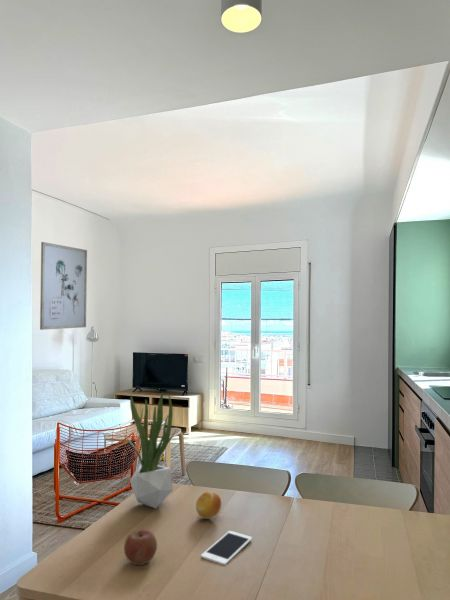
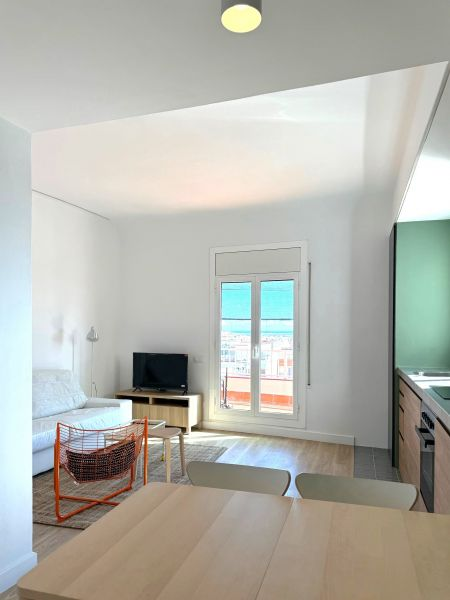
- apple [123,528,158,566]
- potted plant [122,391,177,509]
- fruit [195,490,222,520]
- wall art [39,241,88,331]
- cell phone [200,530,253,566]
